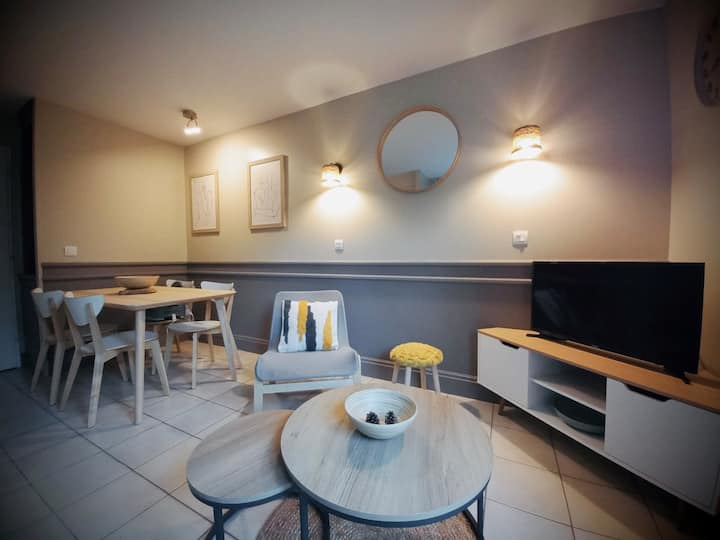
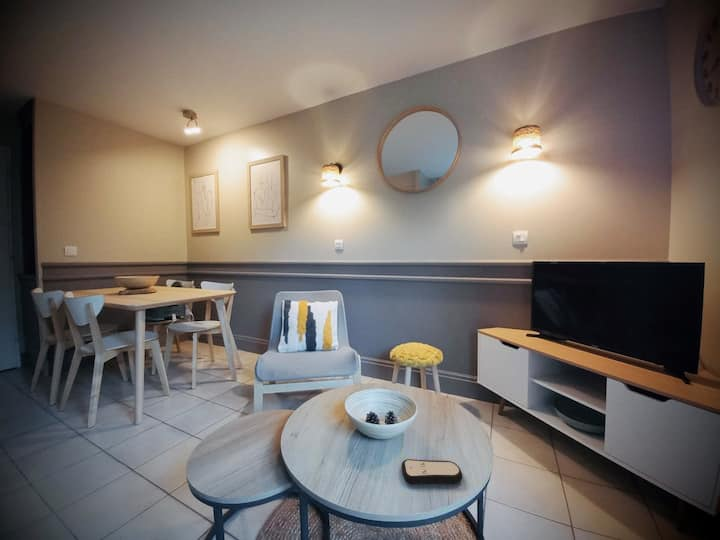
+ remote control [400,458,463,485]
